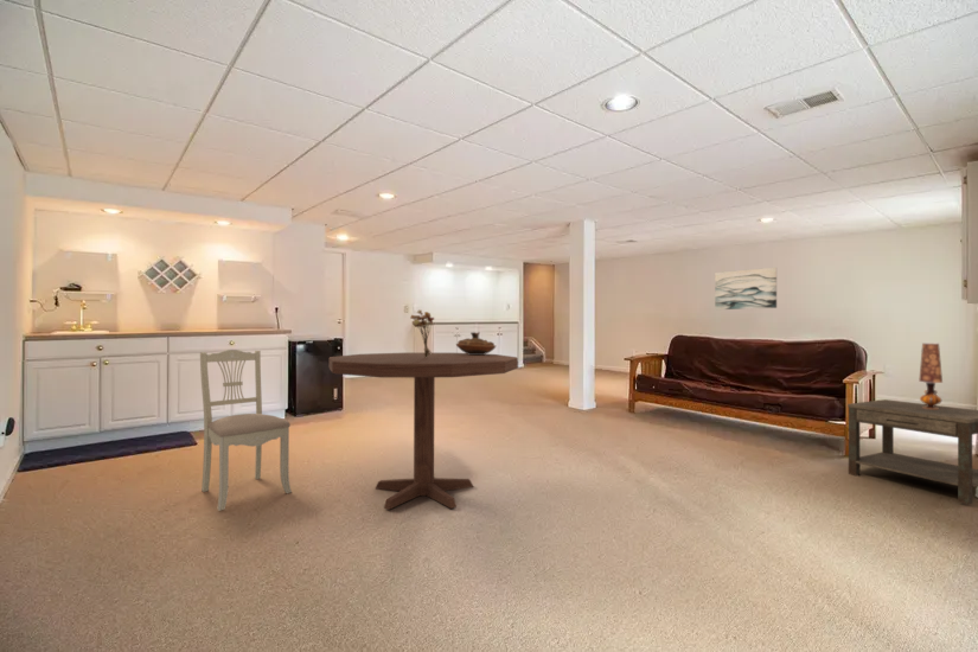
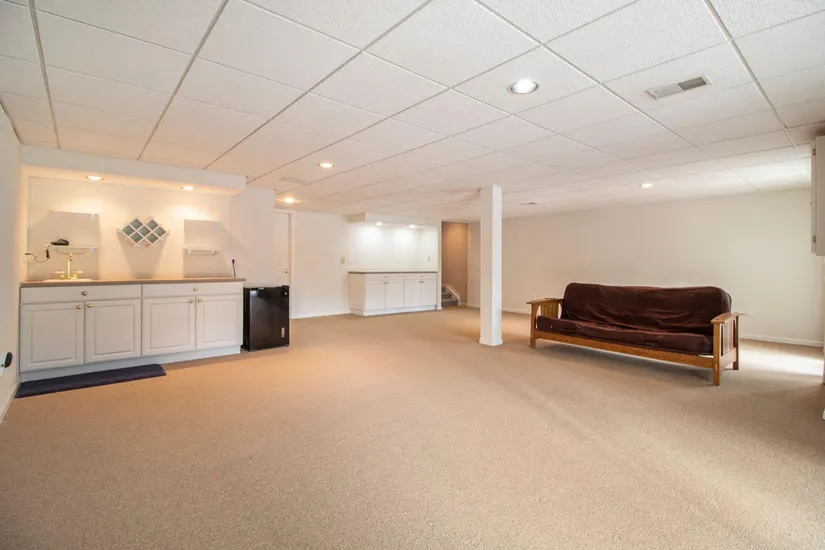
- side table [846,398,978,505]
- bouquet [409,308,435,358]
- dining chair [199,349,293,512]
- table lamp [918,341,944,409]
- dining table [328,351,519,511]
- decorative bowl [455,331,497,354]
- wall art [714,267,778,311]
